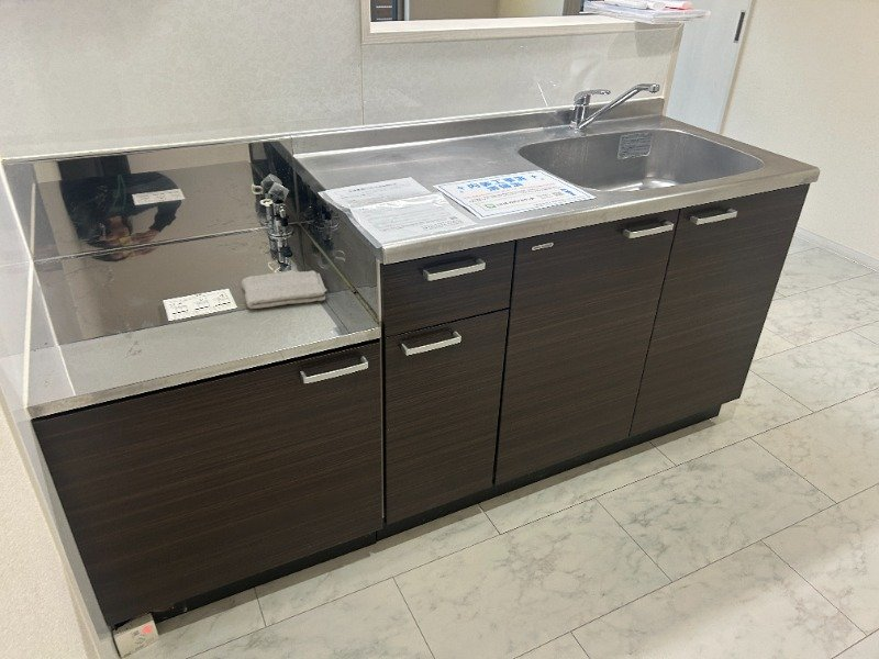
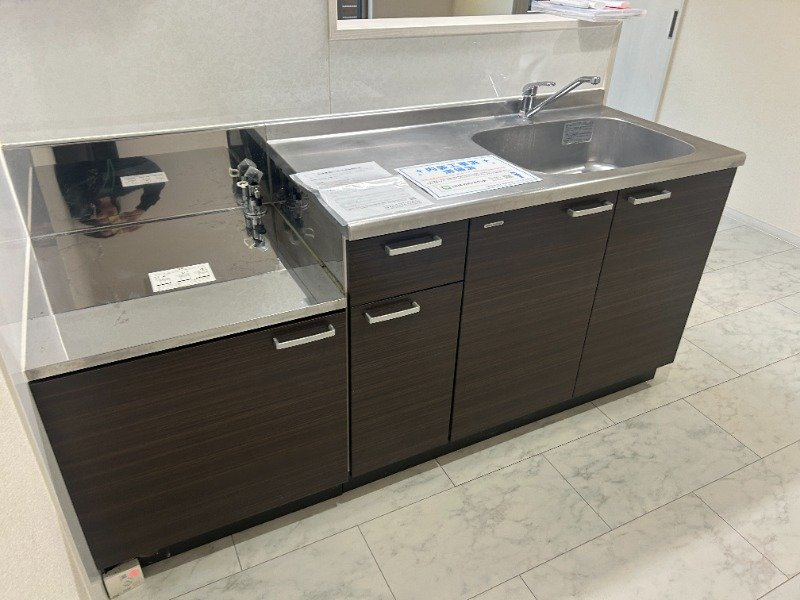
- washcloth [241,269,327,310]
